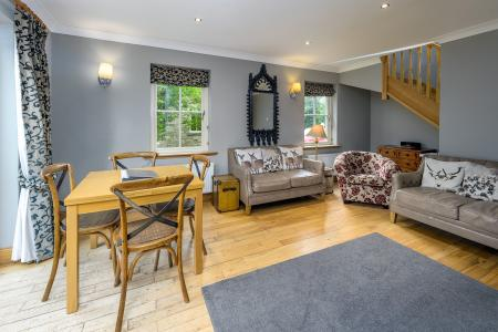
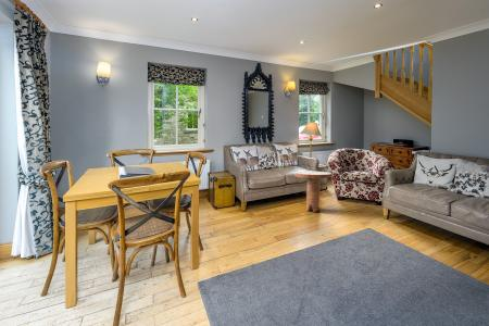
+ side table [293,171,334,213]
